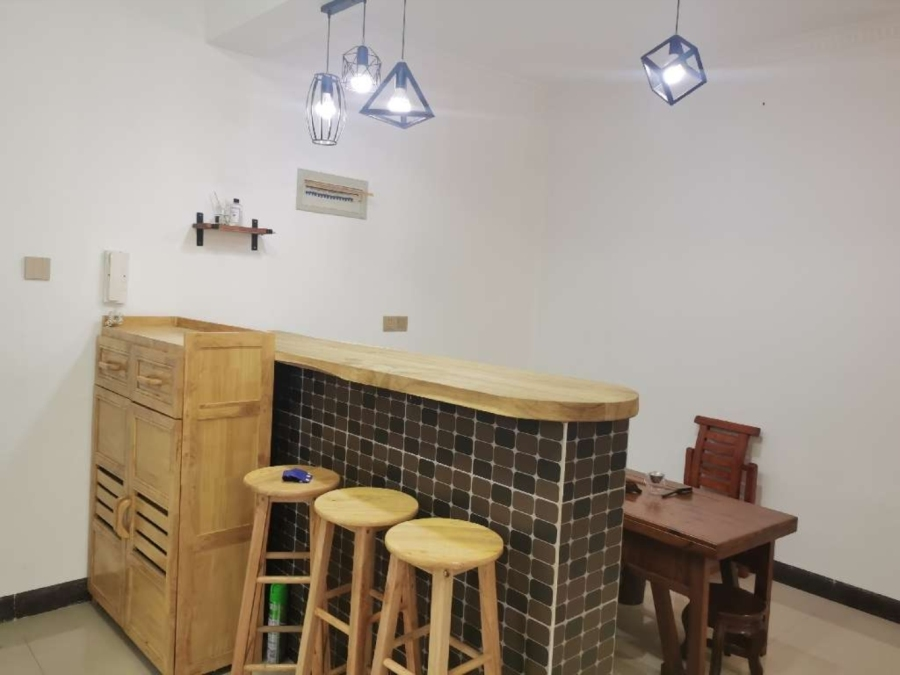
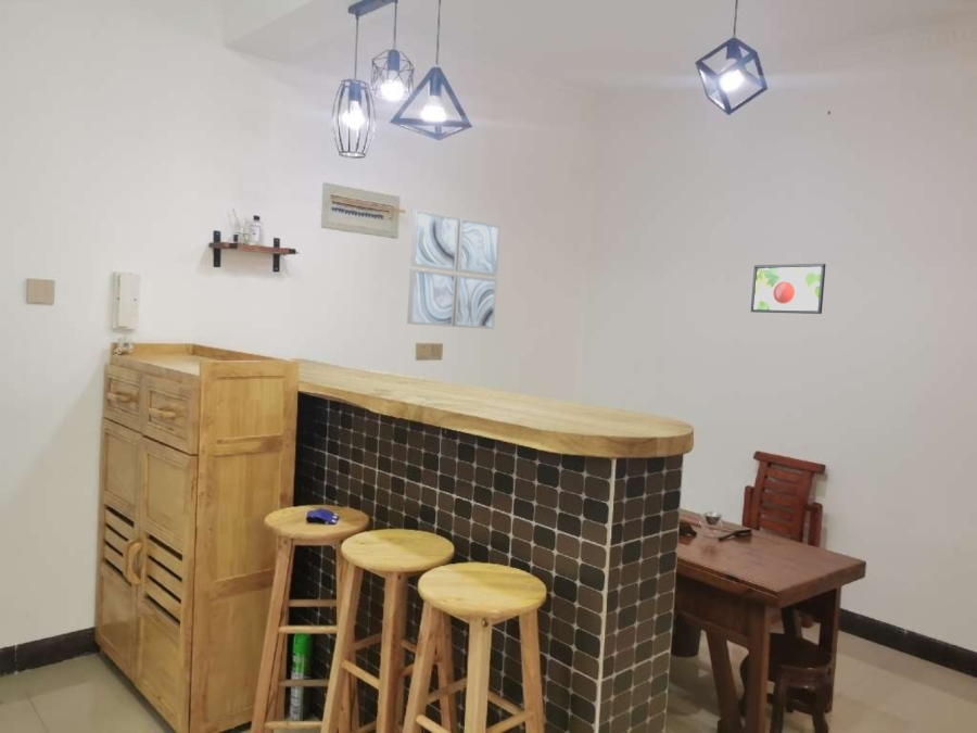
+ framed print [750,263,827,315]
+ wall art [406,208,502,330]
